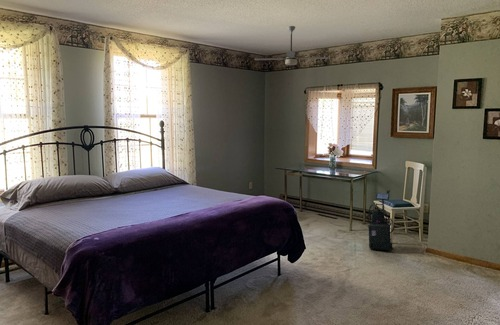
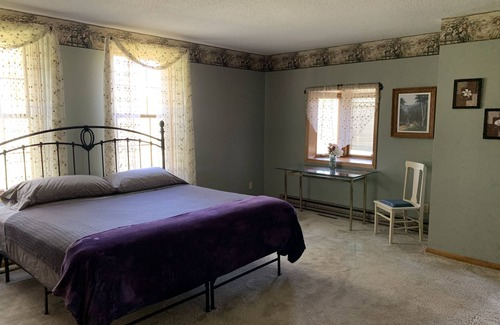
- vacuum cleaner [367,189,395,251]
- ceiling fan [254,25,329,66]
